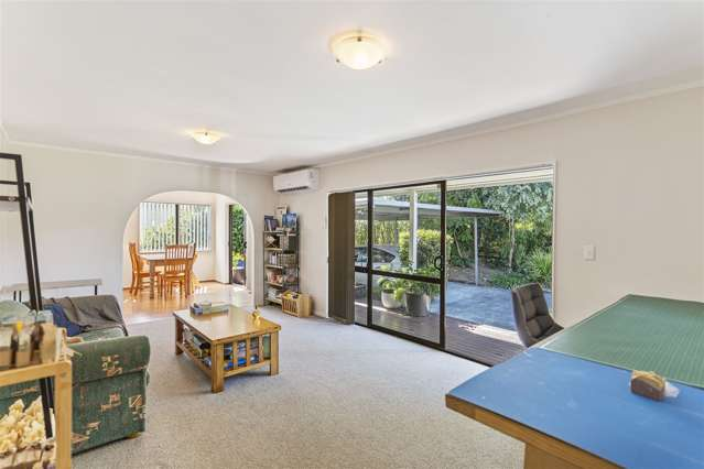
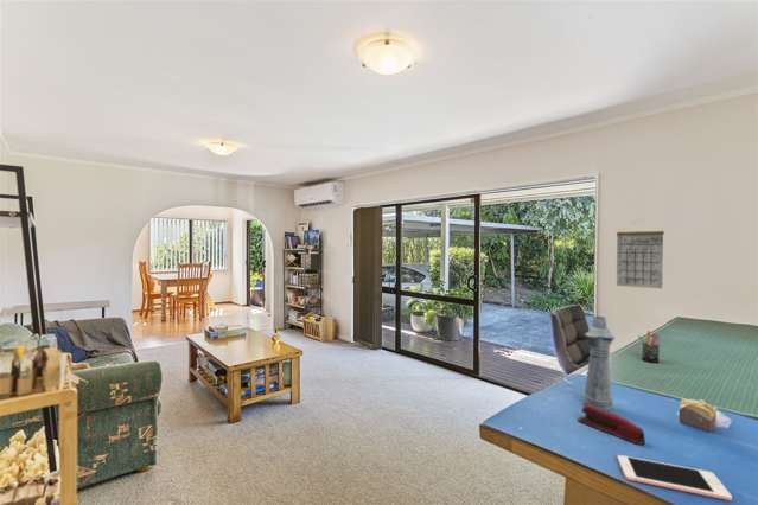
+ cell phone [617,454,733,501]
+ calendar [616,217,665,290]
+ stapler [577,404,646,446]
+ pen holder [637,330,661,364]
+ bottle [582,315,616,411]
